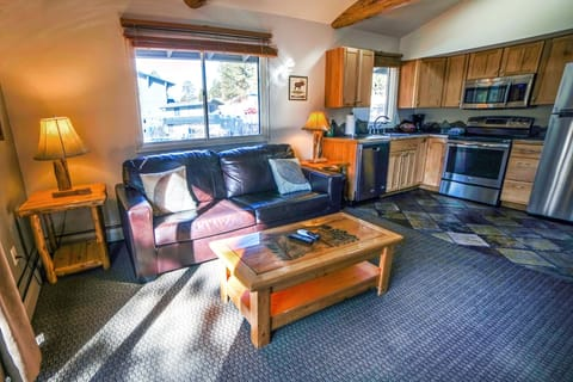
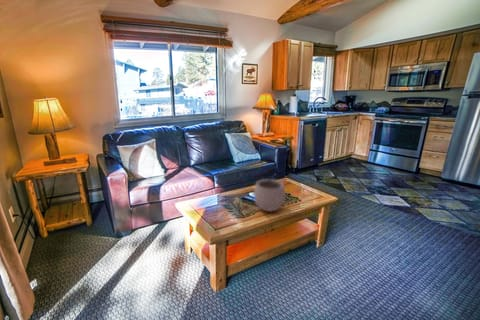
+ plant pot [253,172,286,213]
